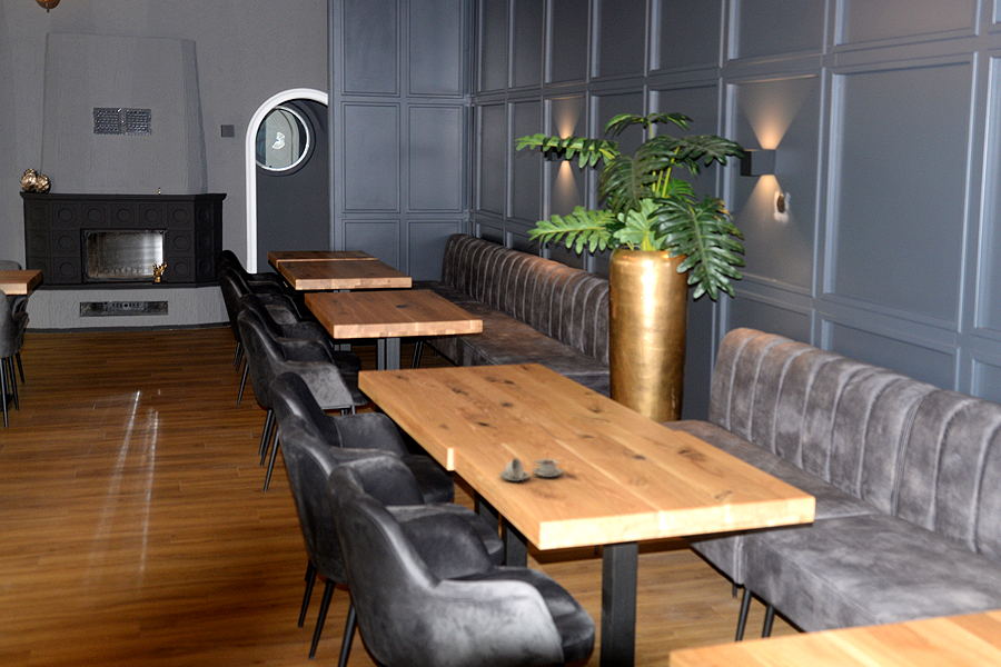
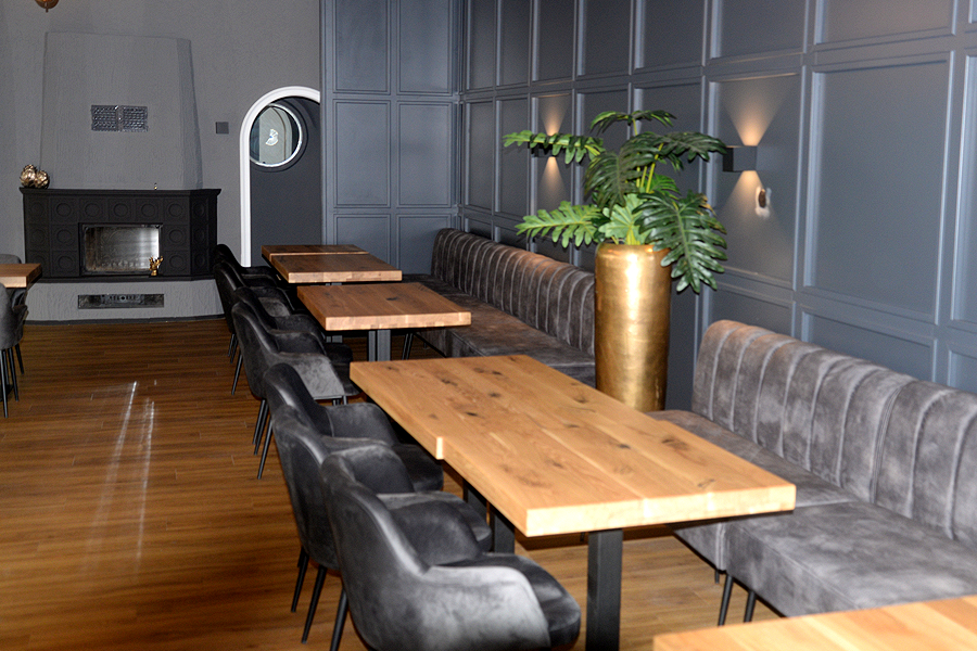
- chinaware [498,457,564,481]
